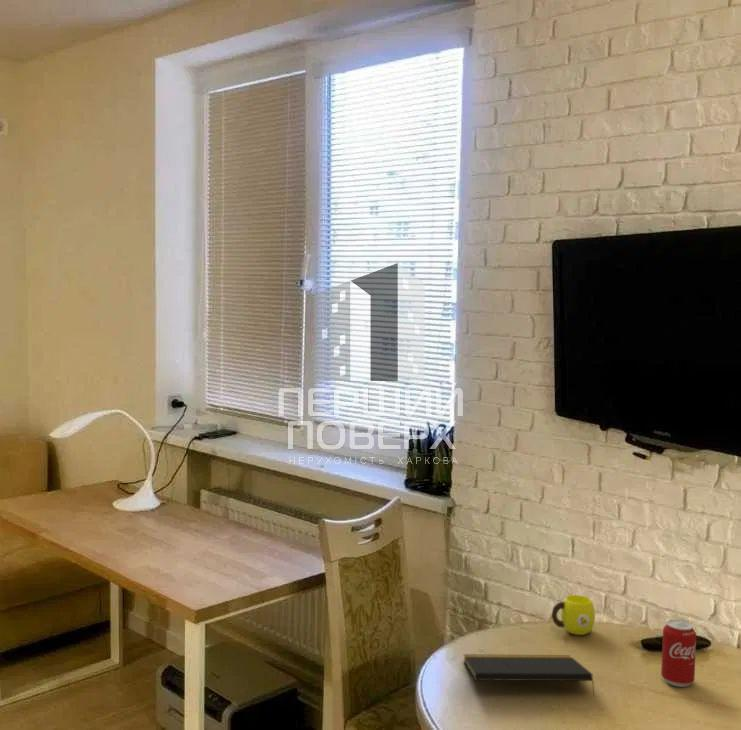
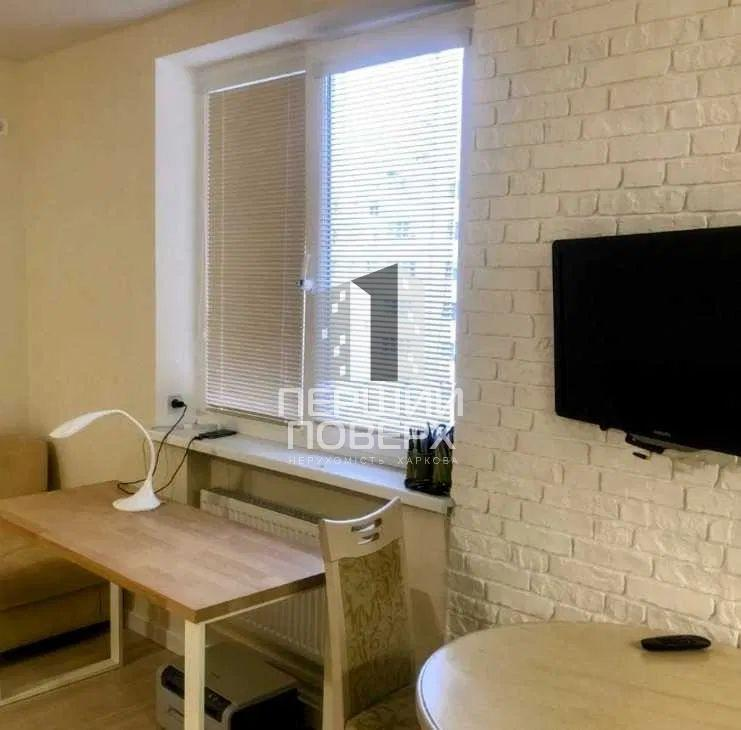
- cup [551,594,596,636]
- notepad [463,653,596,697]
- beverage can [660,619,697,688]
